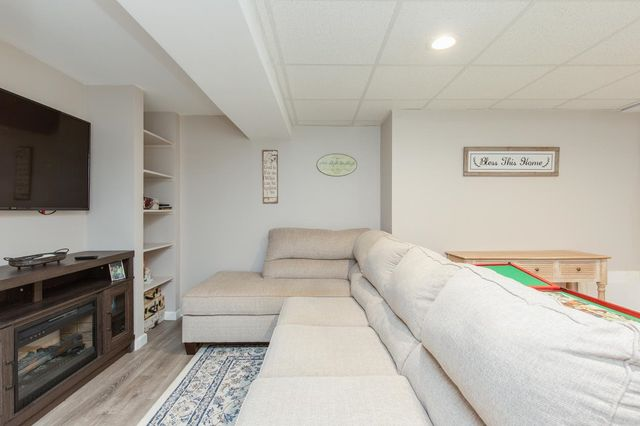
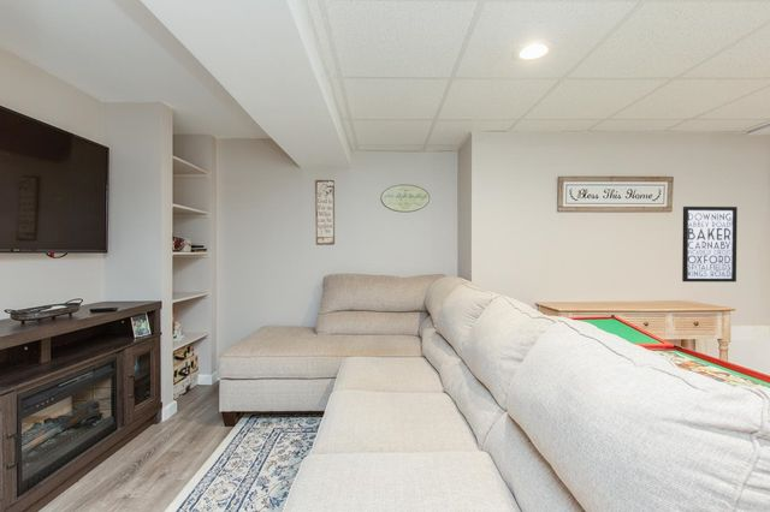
+ wall art [681,206,739,282]
